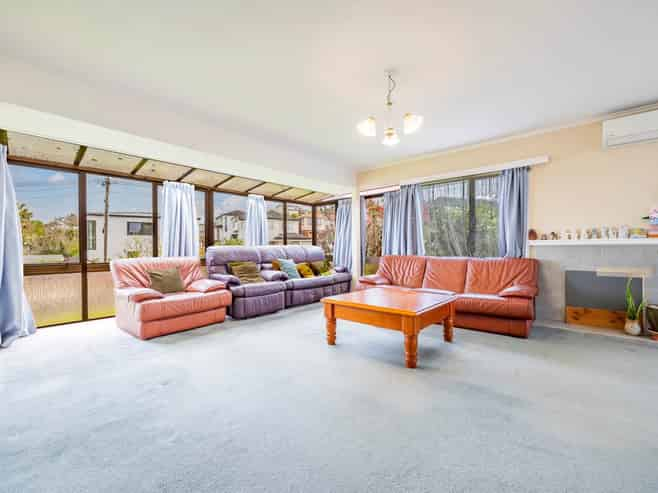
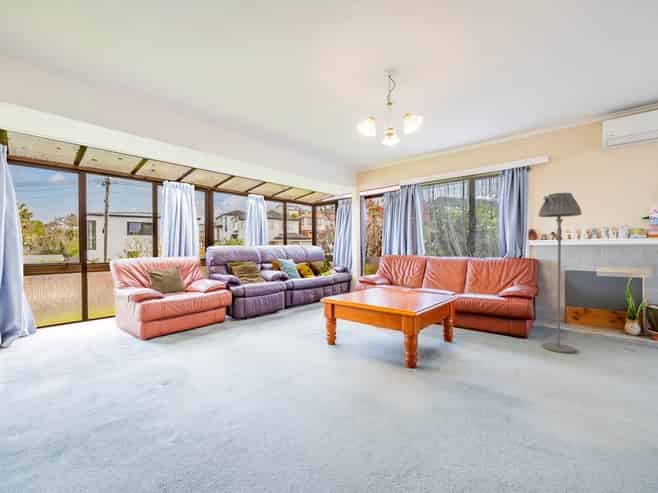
+ floor lamp [537,192,583,354]
